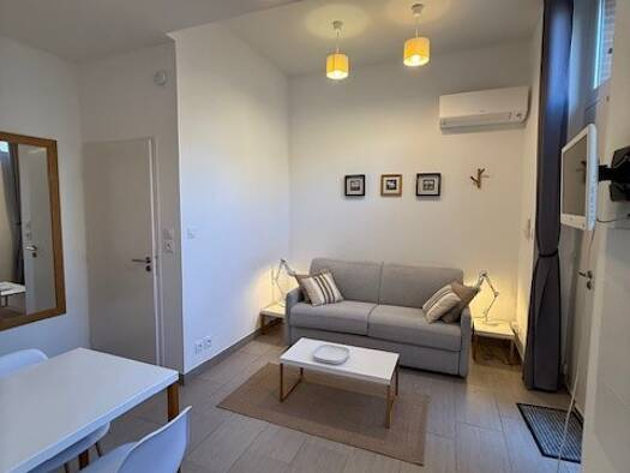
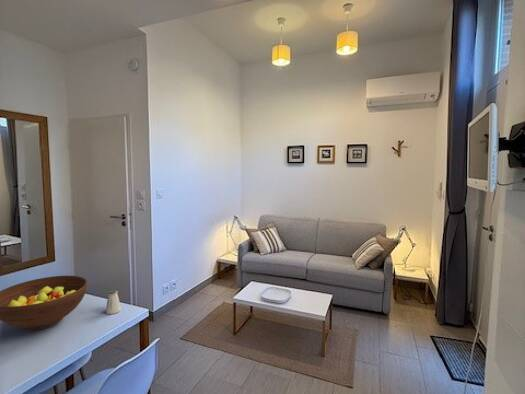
+ saltshaker [104,289,122,315]
+ fruit bowl [0,275,88,331]
